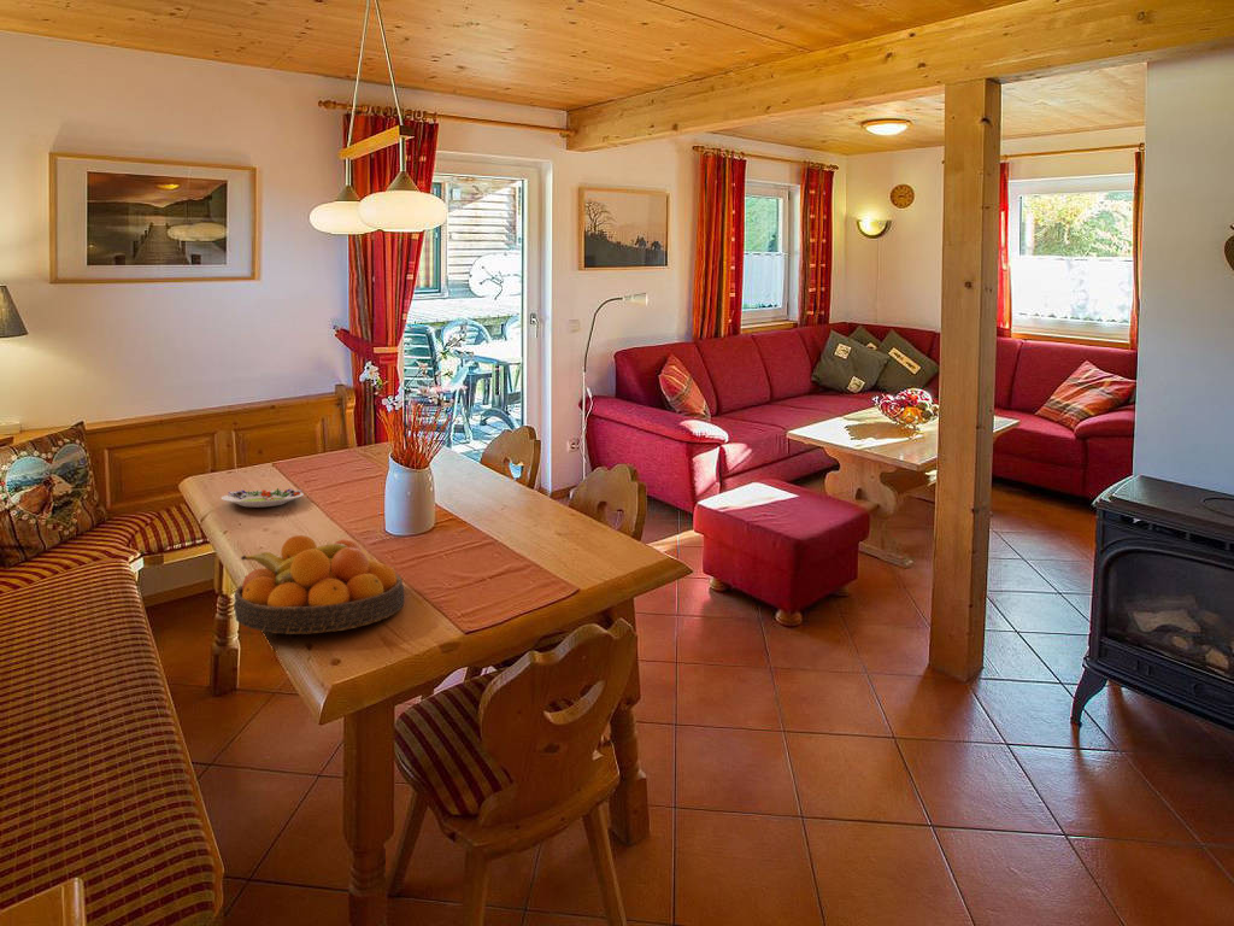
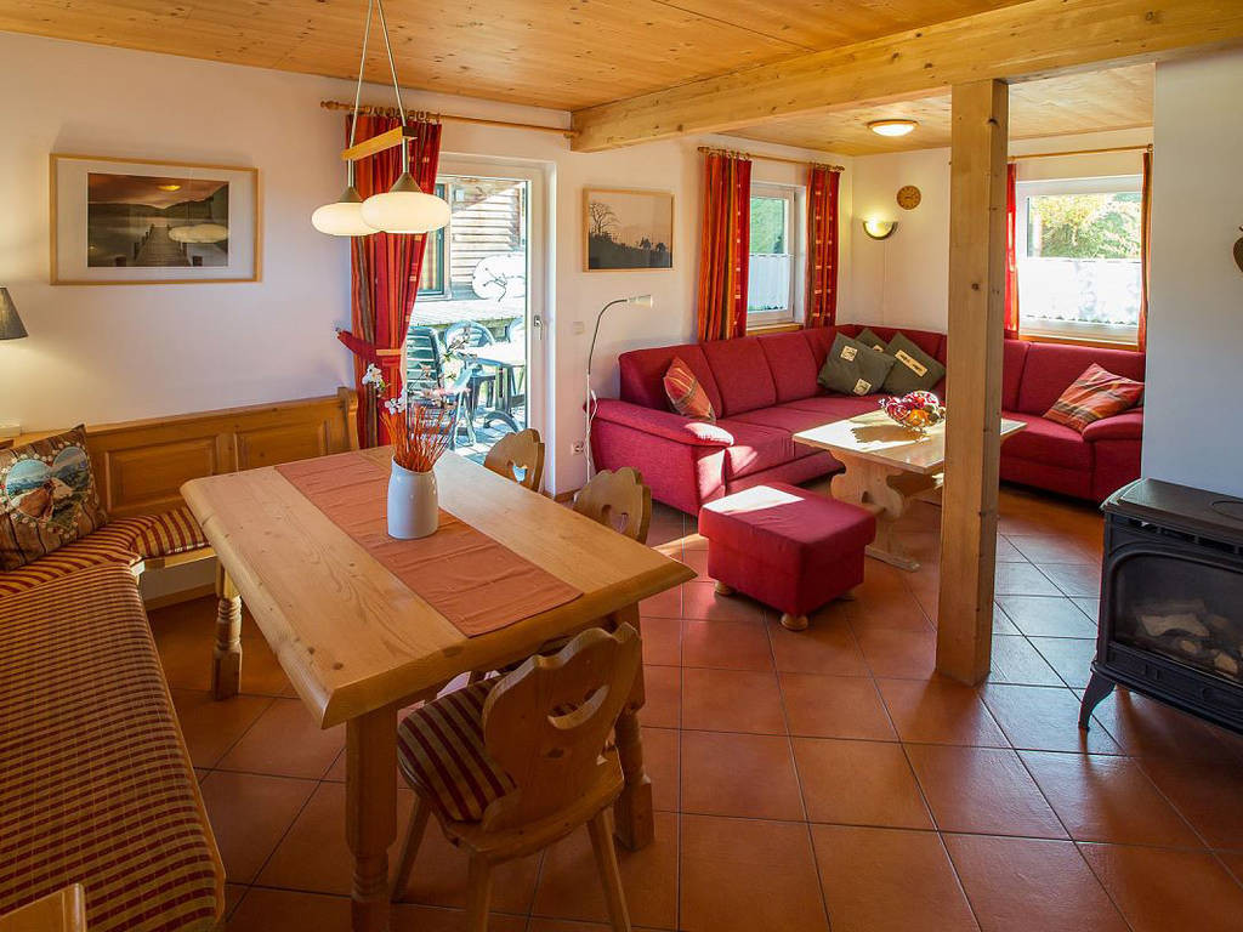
- fruit bowl [233,534,406,635]
- salad plate [219,487,305,509]
